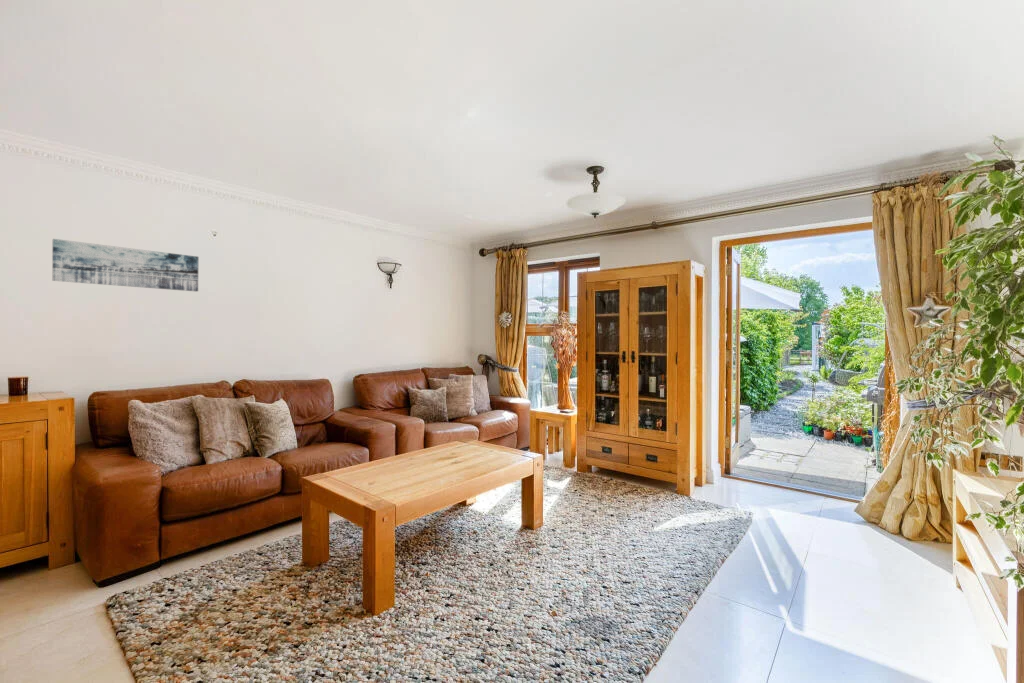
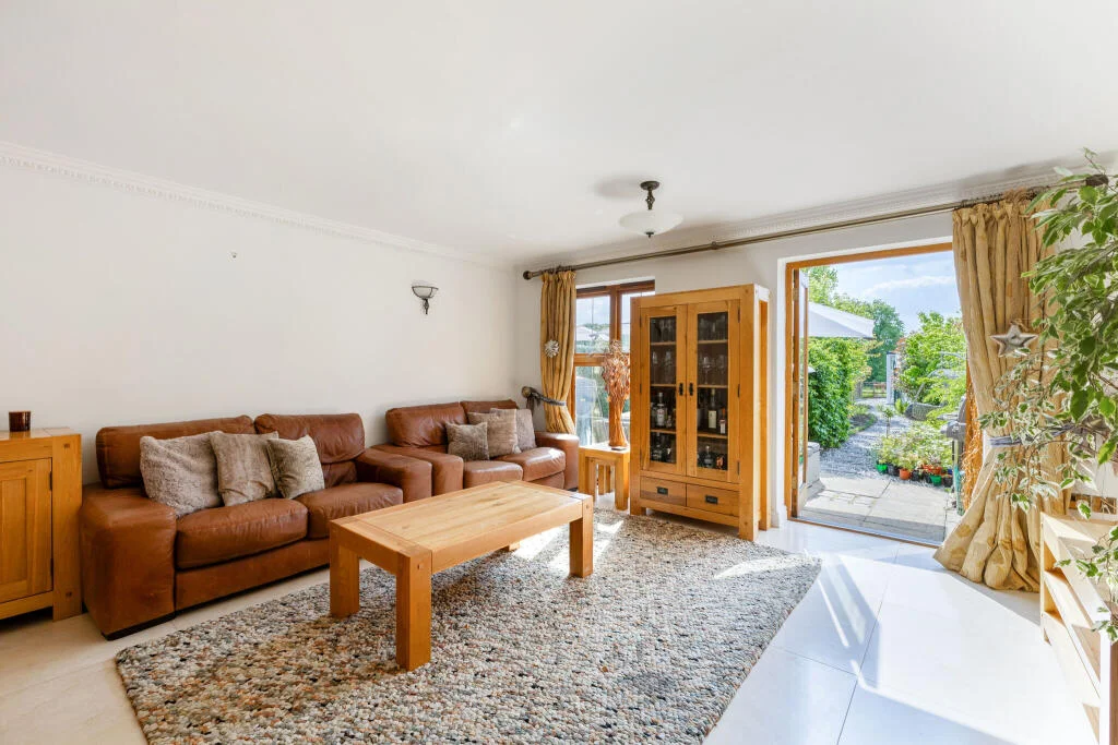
- wall art [51,238,199,293]
